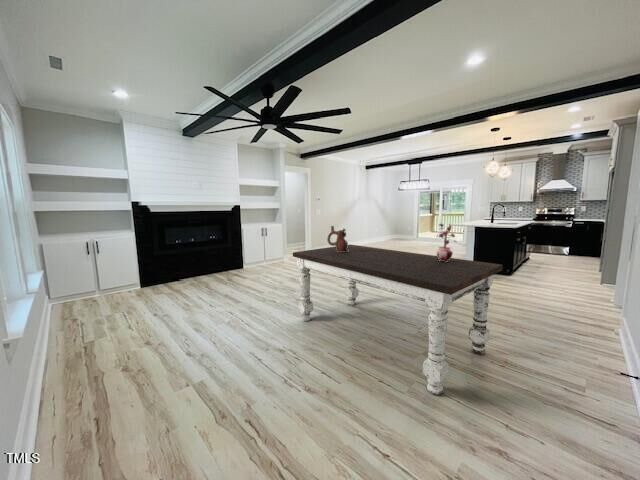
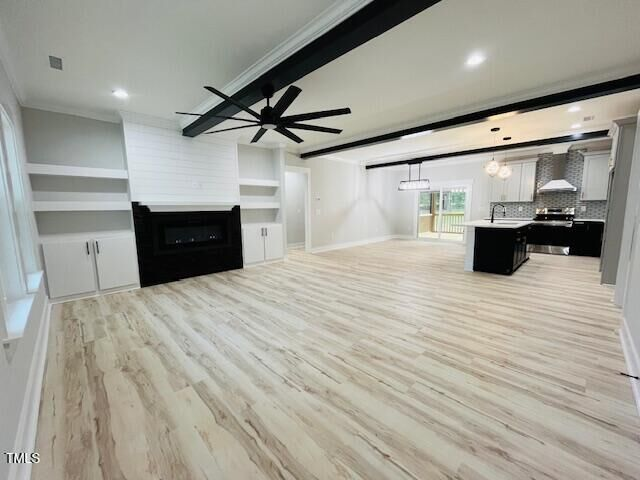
- dining table [292,244,504,395]
- ceramic vessel [326,225,349,252]
- potted plant [435,223,457,262]
